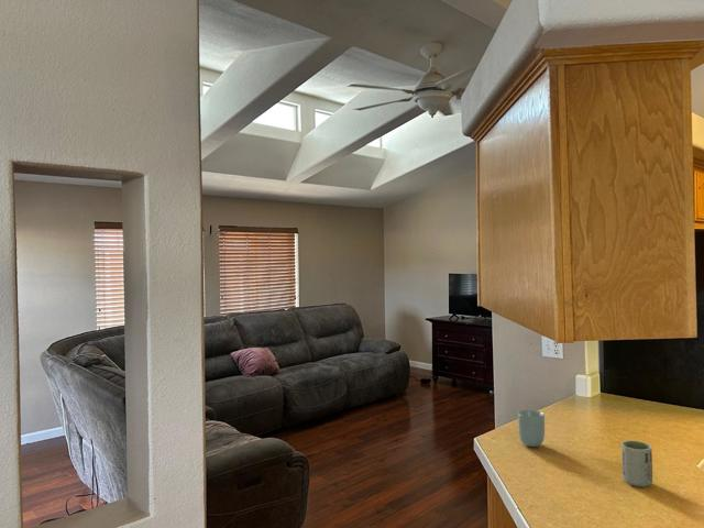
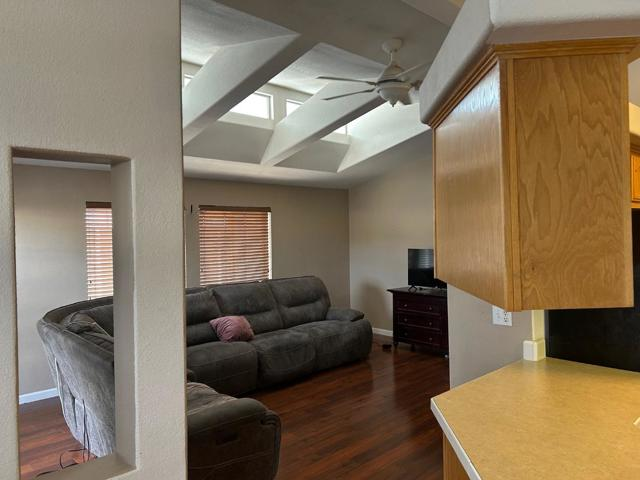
- cup [620,440,653,488]
- cup [517,409,546,448]
